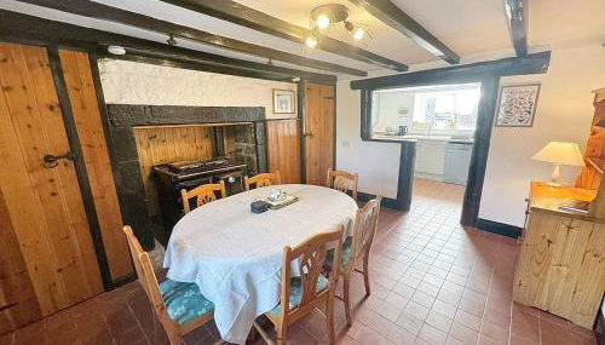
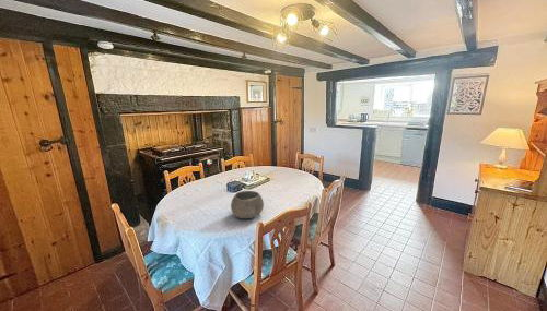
+ bowl [230,190,265,219]
